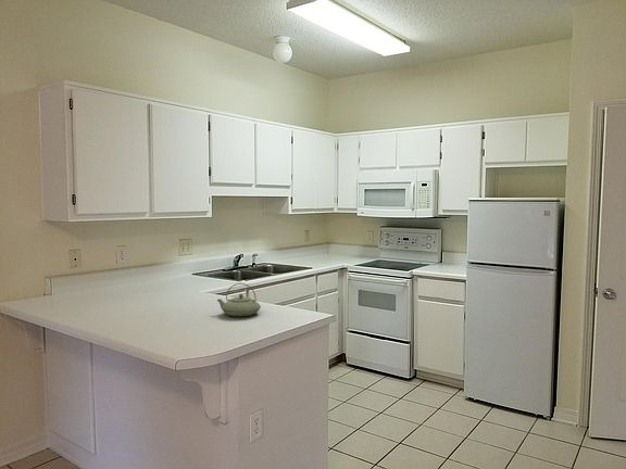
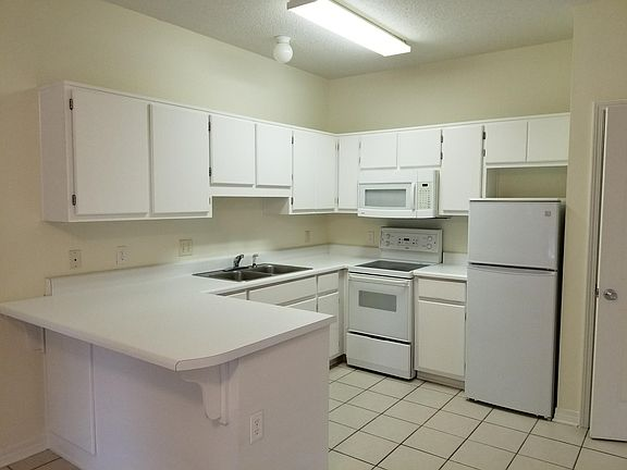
- teapot [216,282,262,318]
